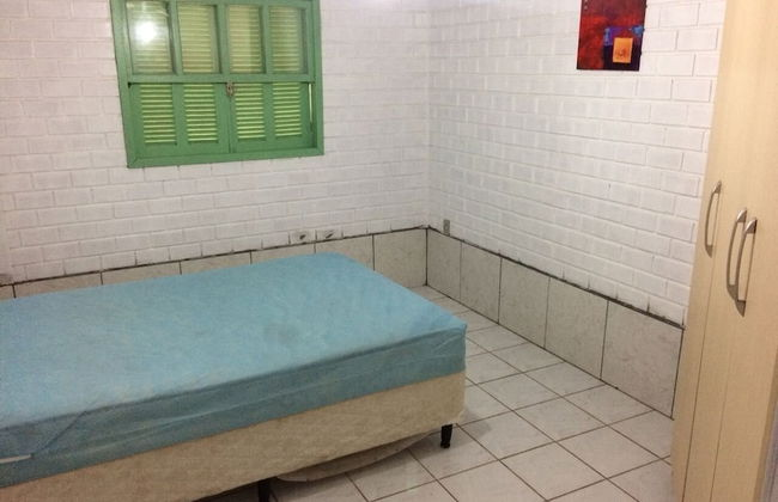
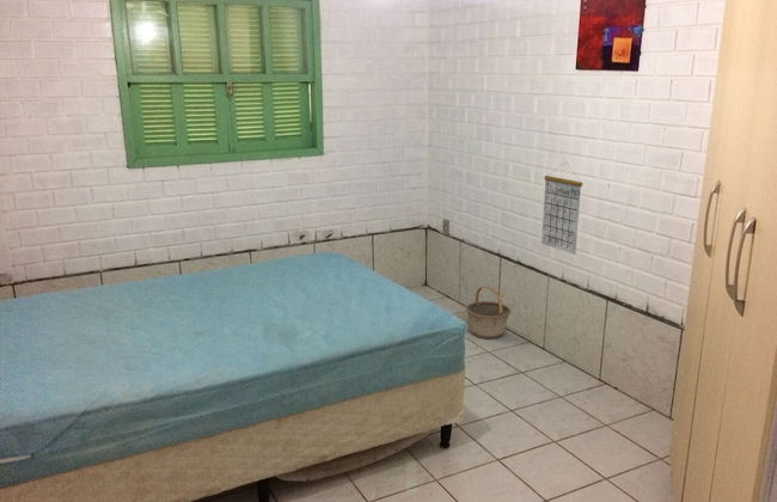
+ basket [465,286,512,339]
+ calendar [540,160,585,256]
